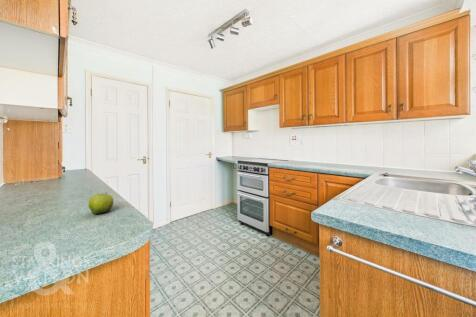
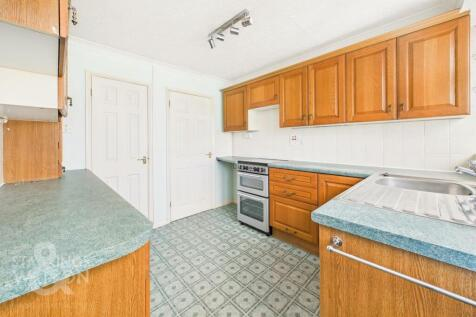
- fruit [88,192,114,215]
